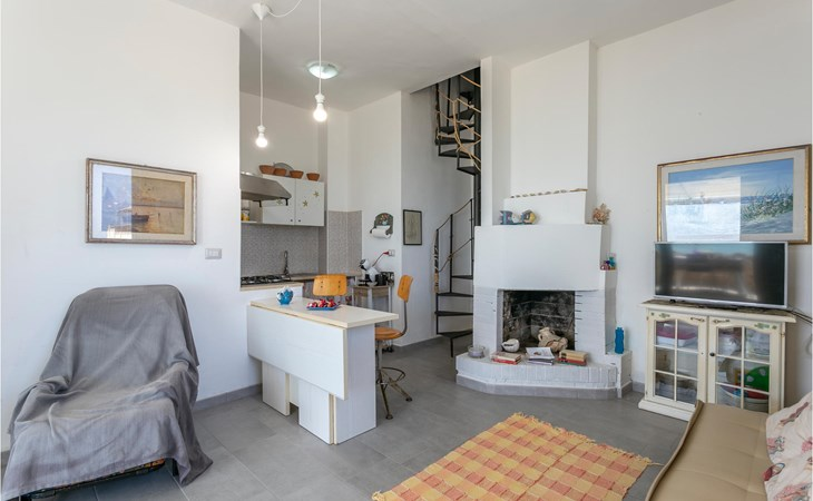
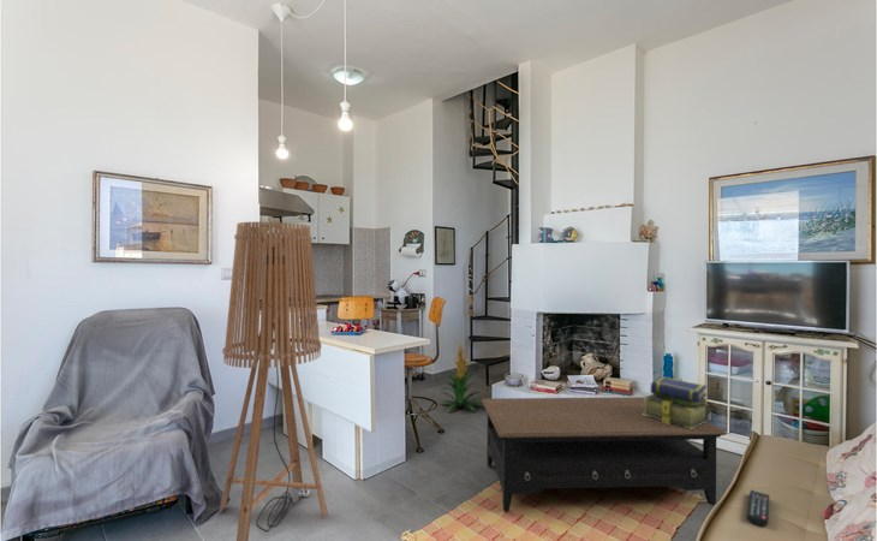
+ remote control [746,489,770,527]
+ floor lamp [219,221,328,541]
+ coffee table [481,396,729,512]
+ indoor plant [438,340,483,412]
+ stack of books [643,375,710,429]
